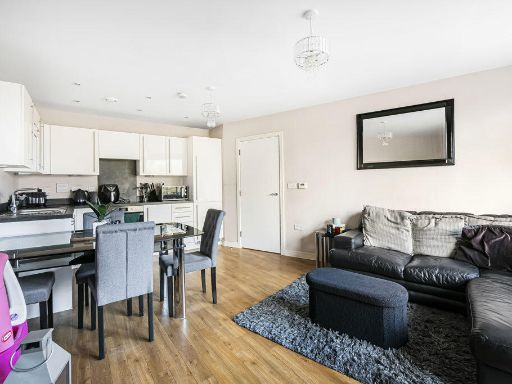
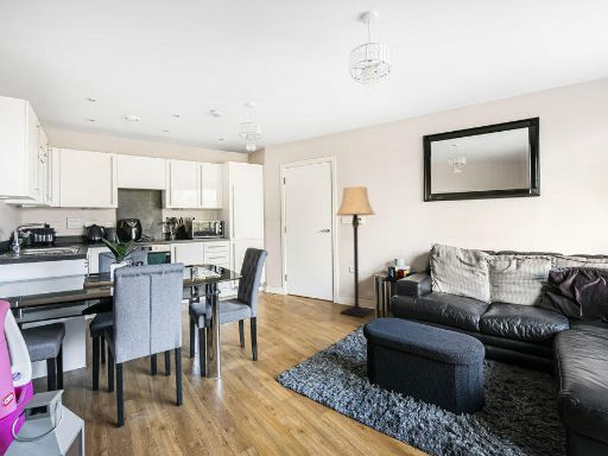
+ lamp [335,185,376,318]
